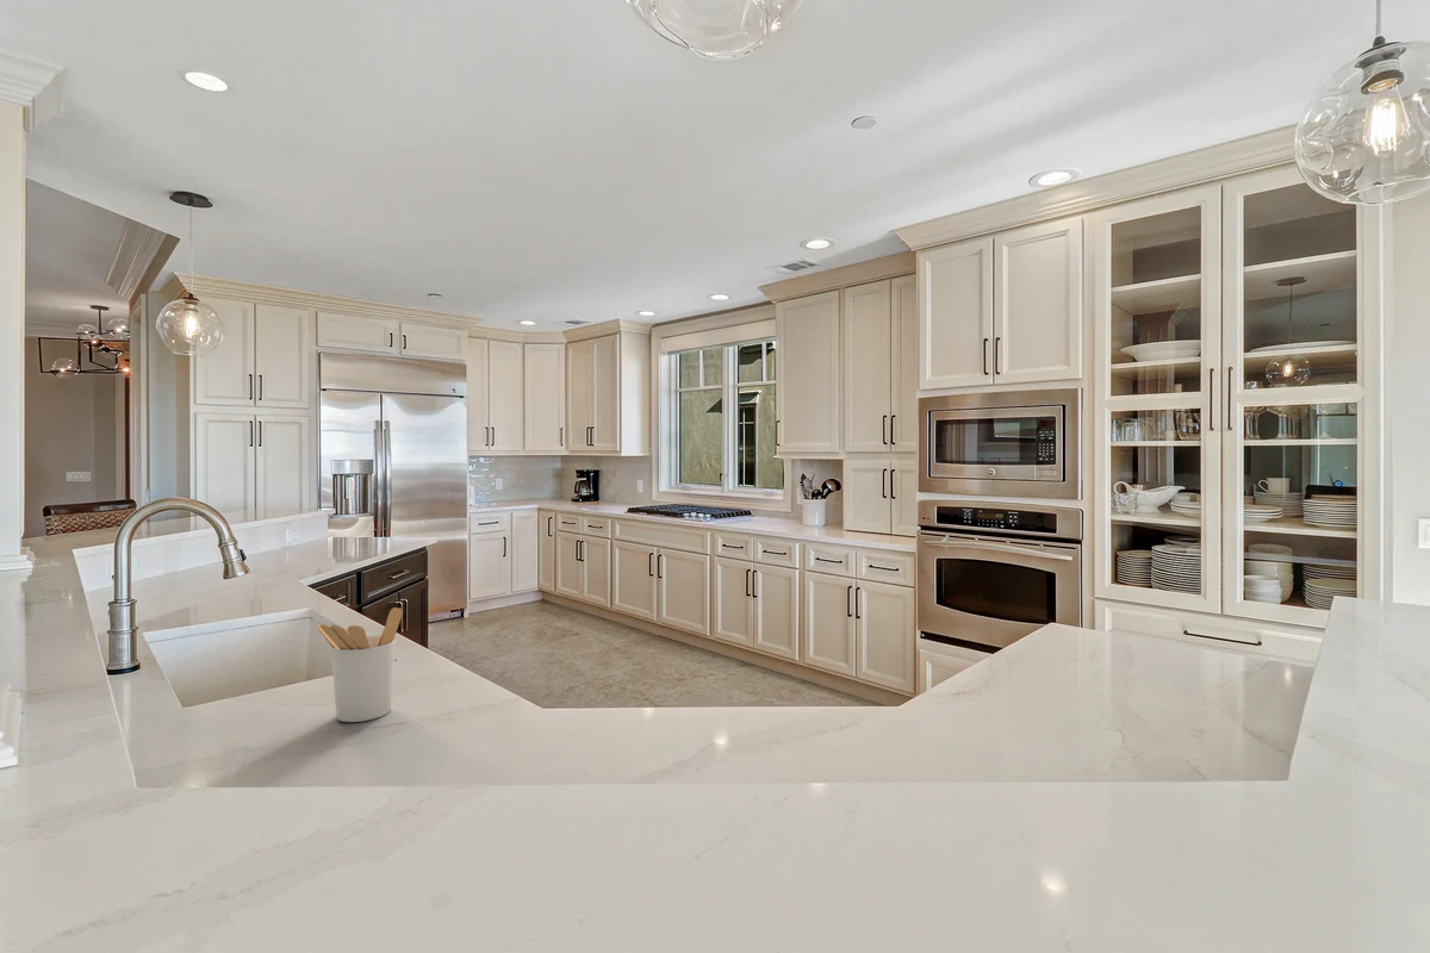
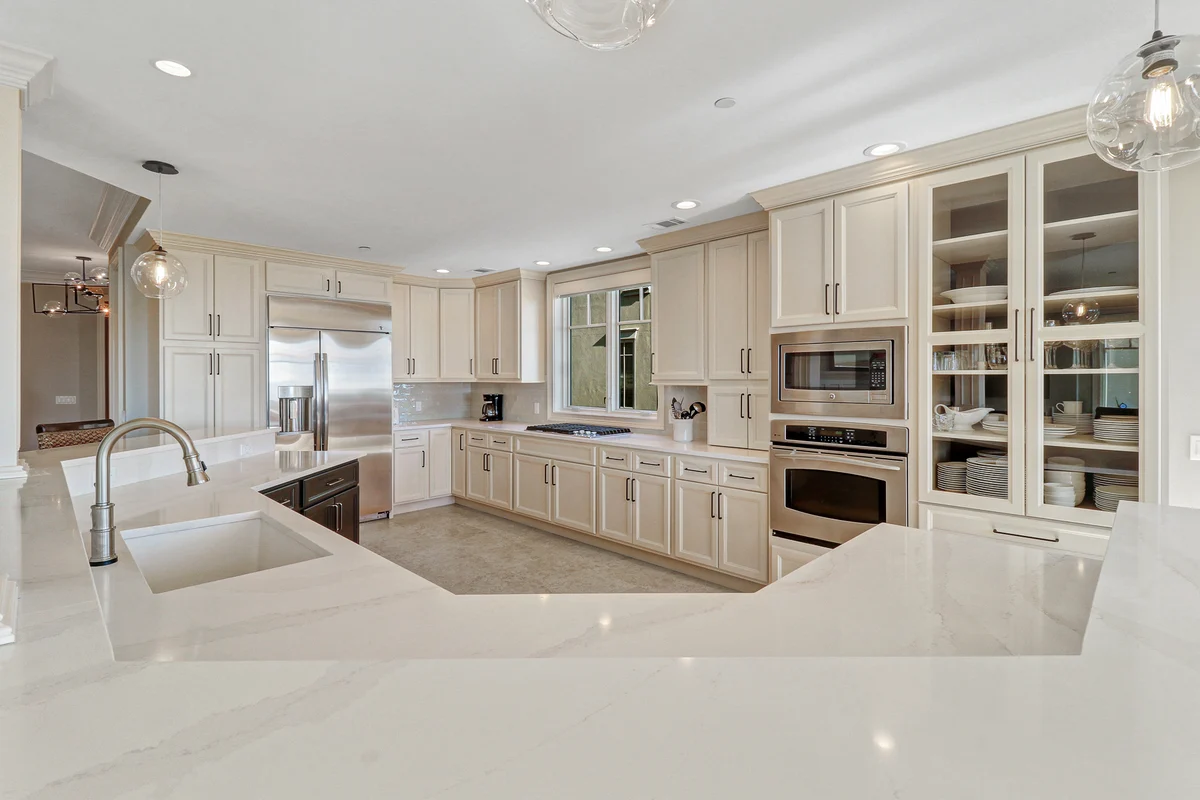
- utensil holder [316,606,404,723]
